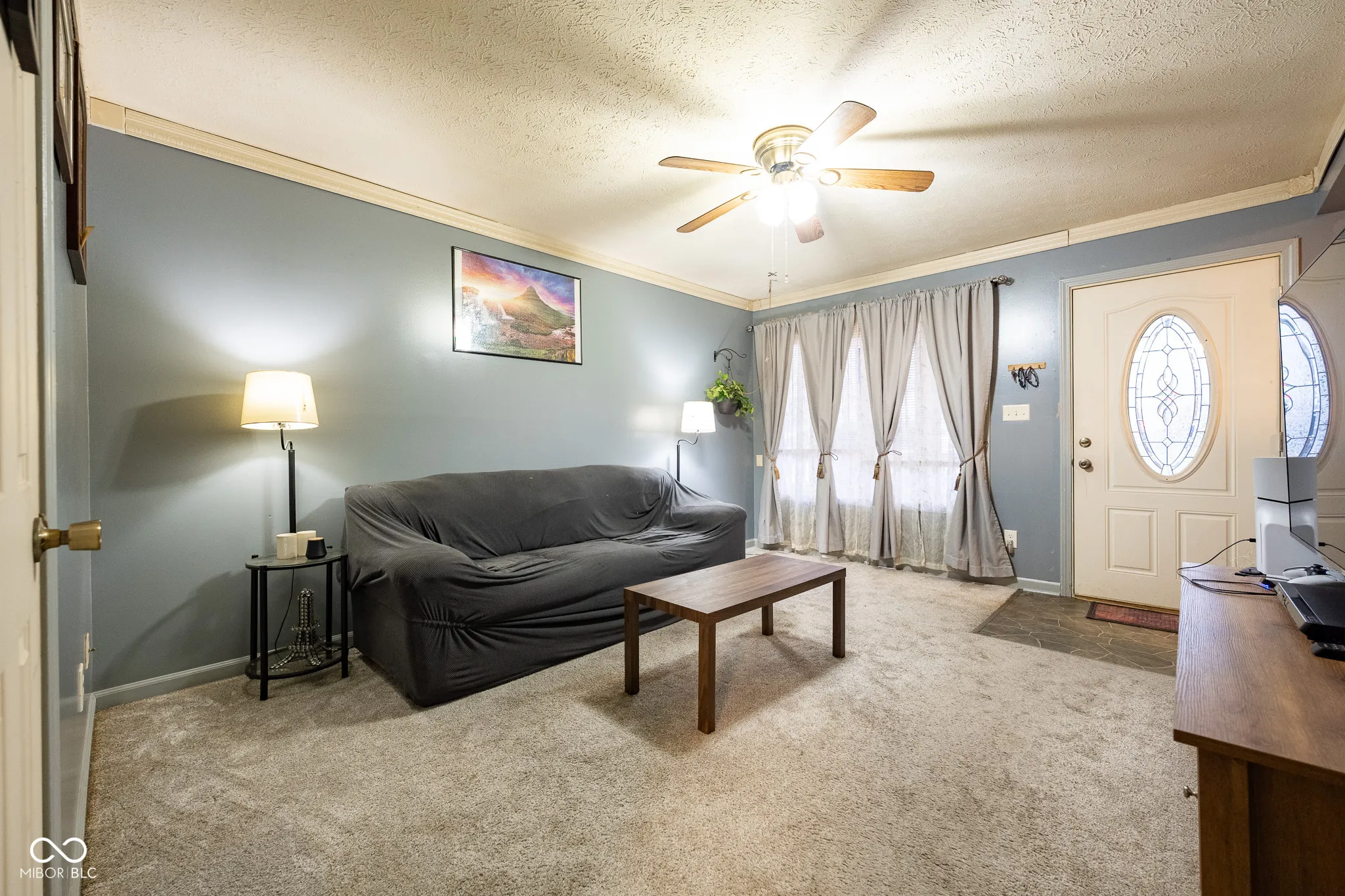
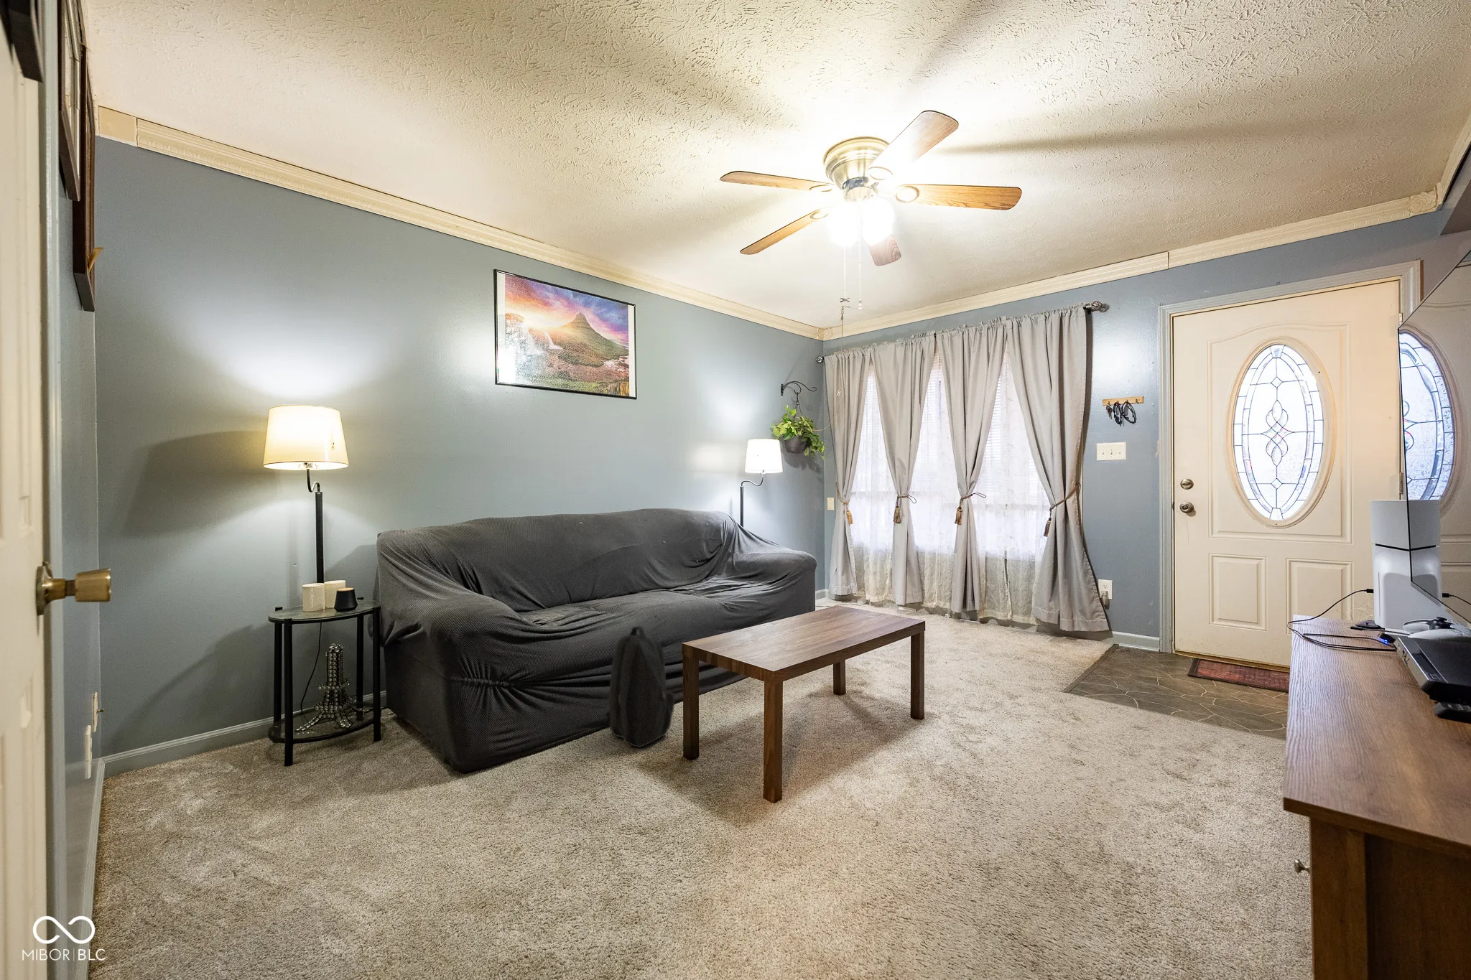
+ backpack [604,626,675,748]
